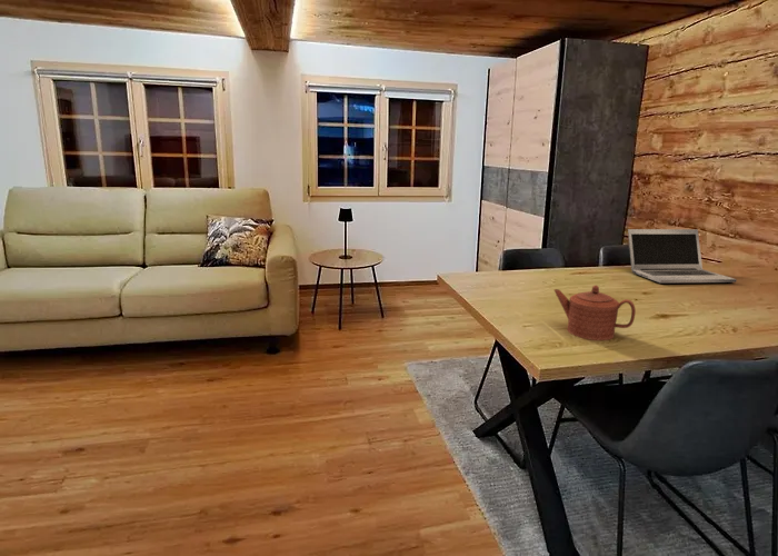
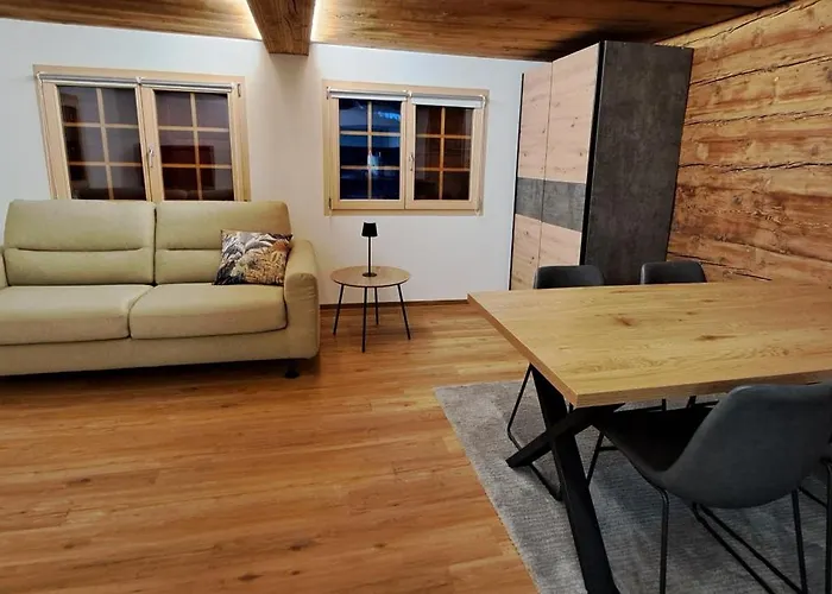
- laptop [627,228,738,284]
- teapot [553,285,637,341]
